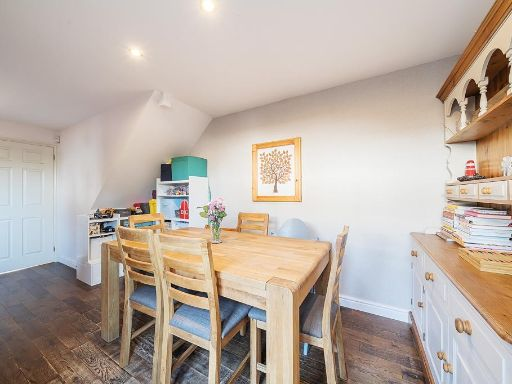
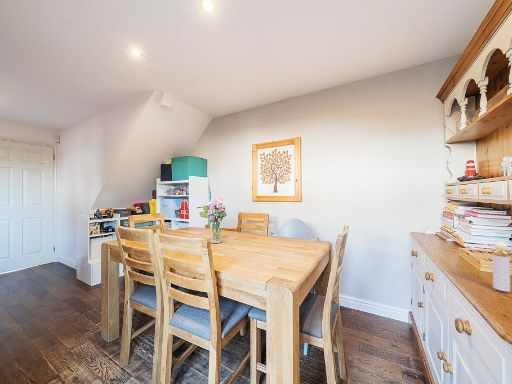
+ perfume bottle [489,240,512,292]
